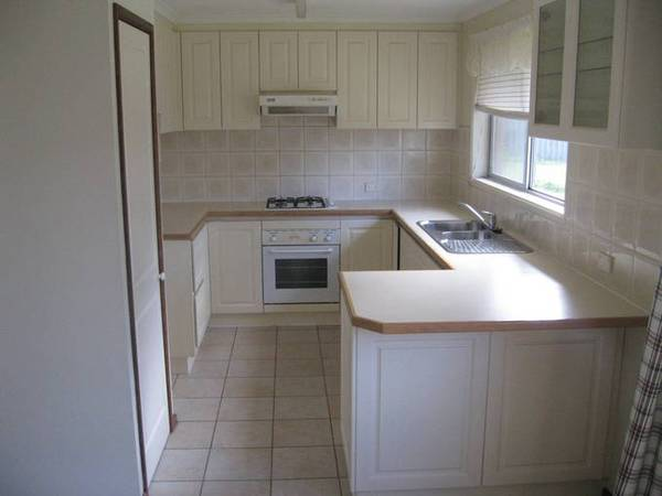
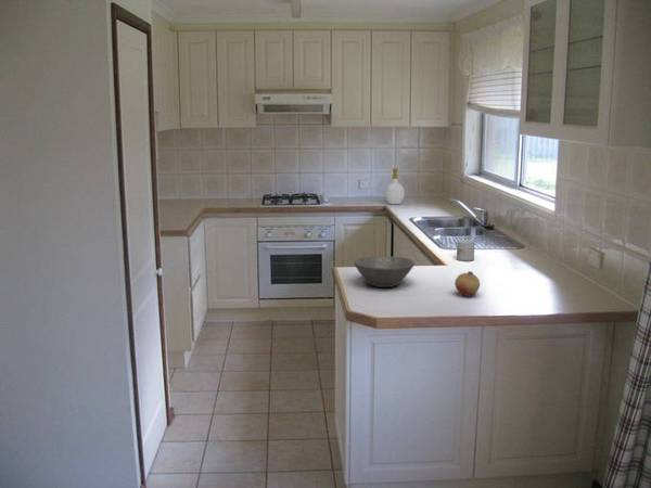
+ soap bottle [384,167,406,205]
+ mug [456,239,475,262]
+ fruit [454,270,481,297]
+ bowl [353,255,416,288]
